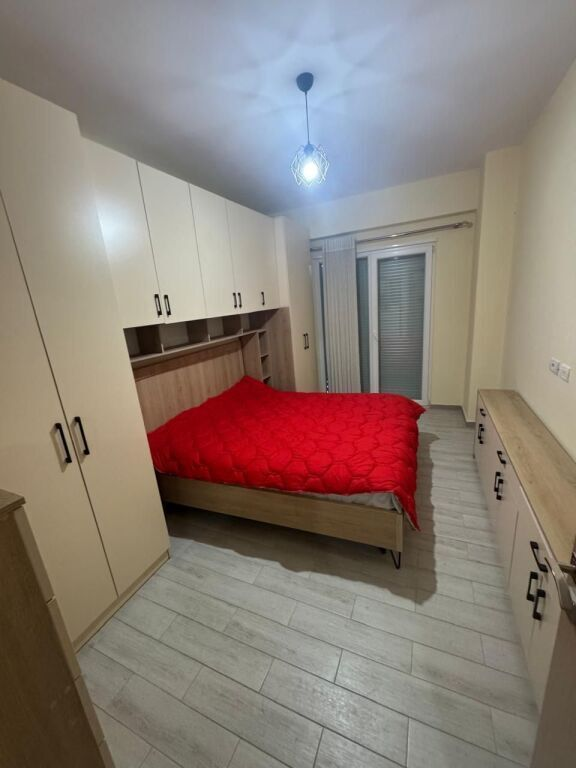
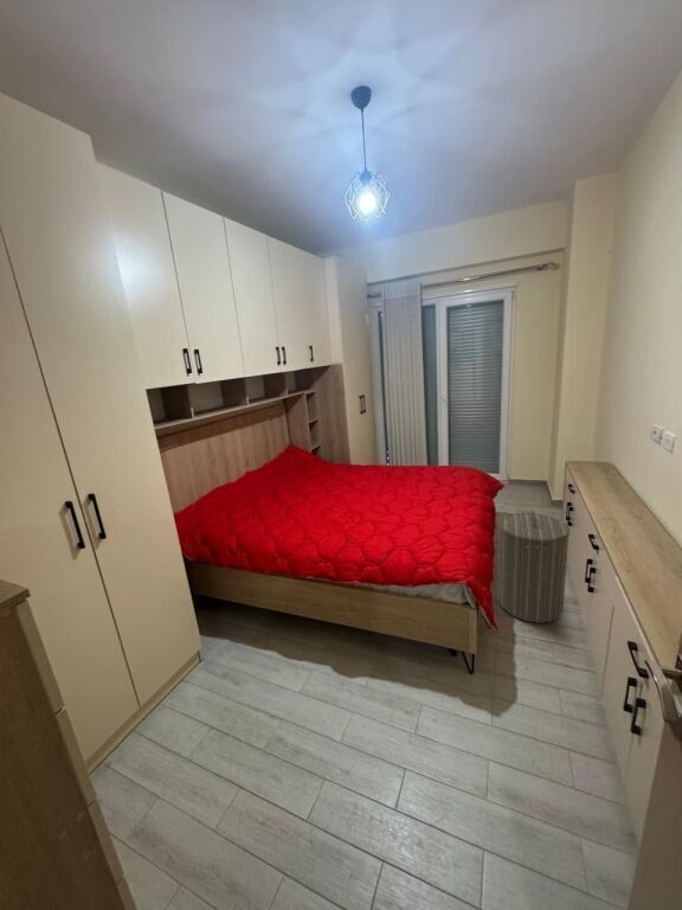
+ laundry hamper [496,510,571,624]
